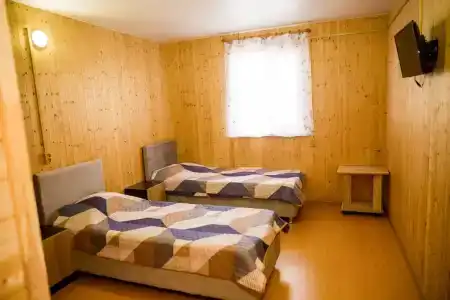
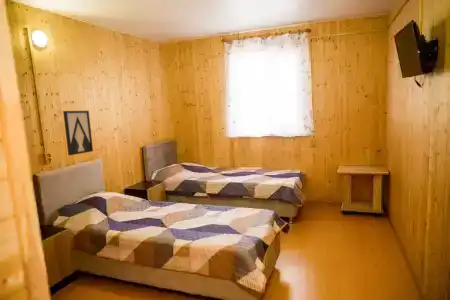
+ wall art [62,110,94,156]
